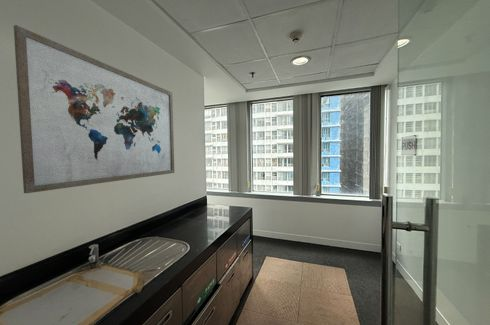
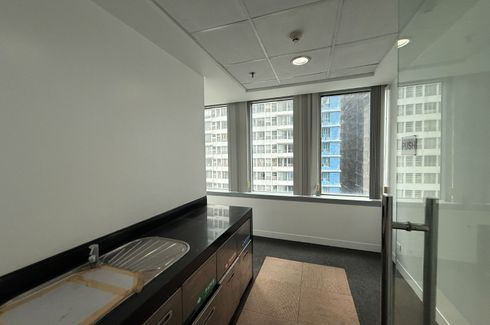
- wall art [13,24,175,194]
